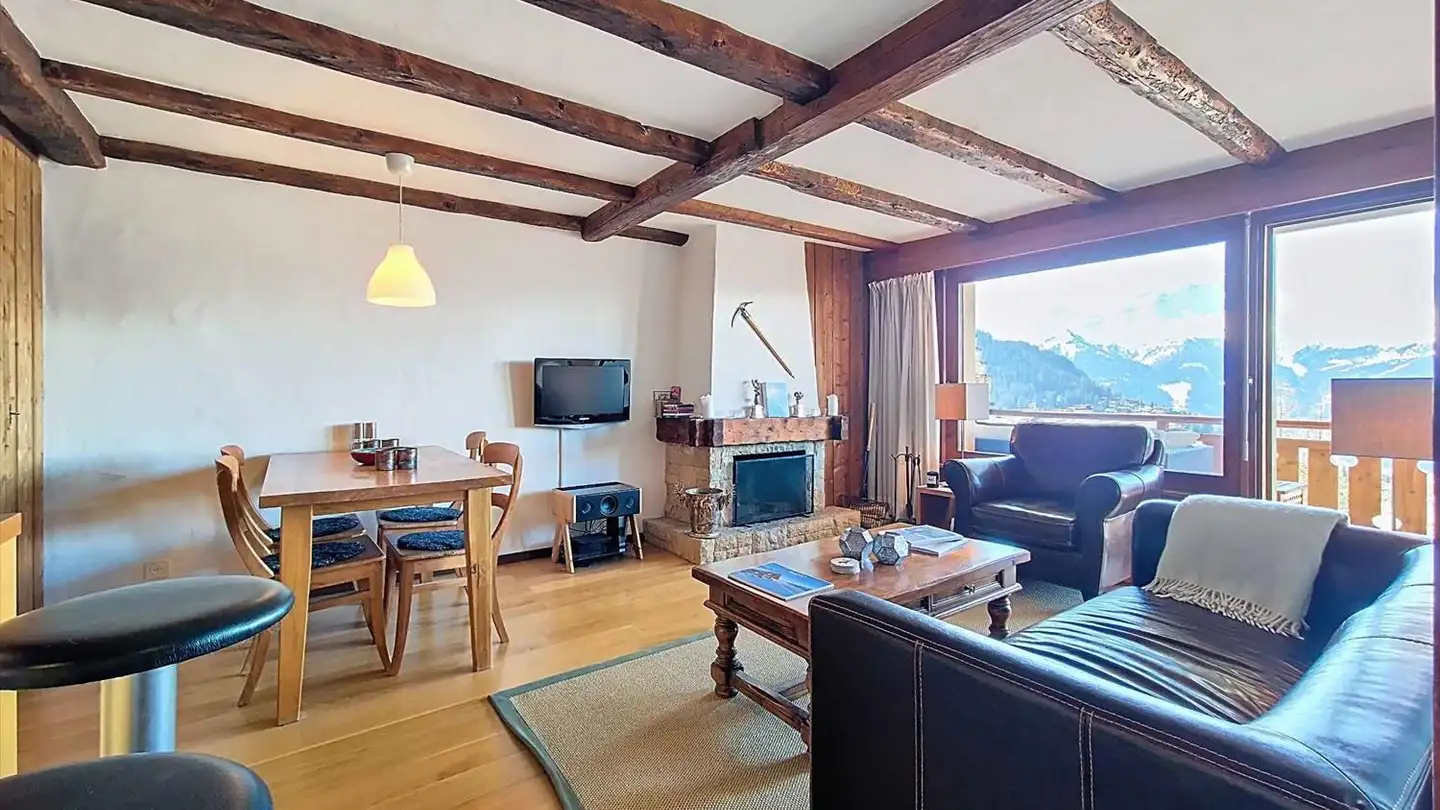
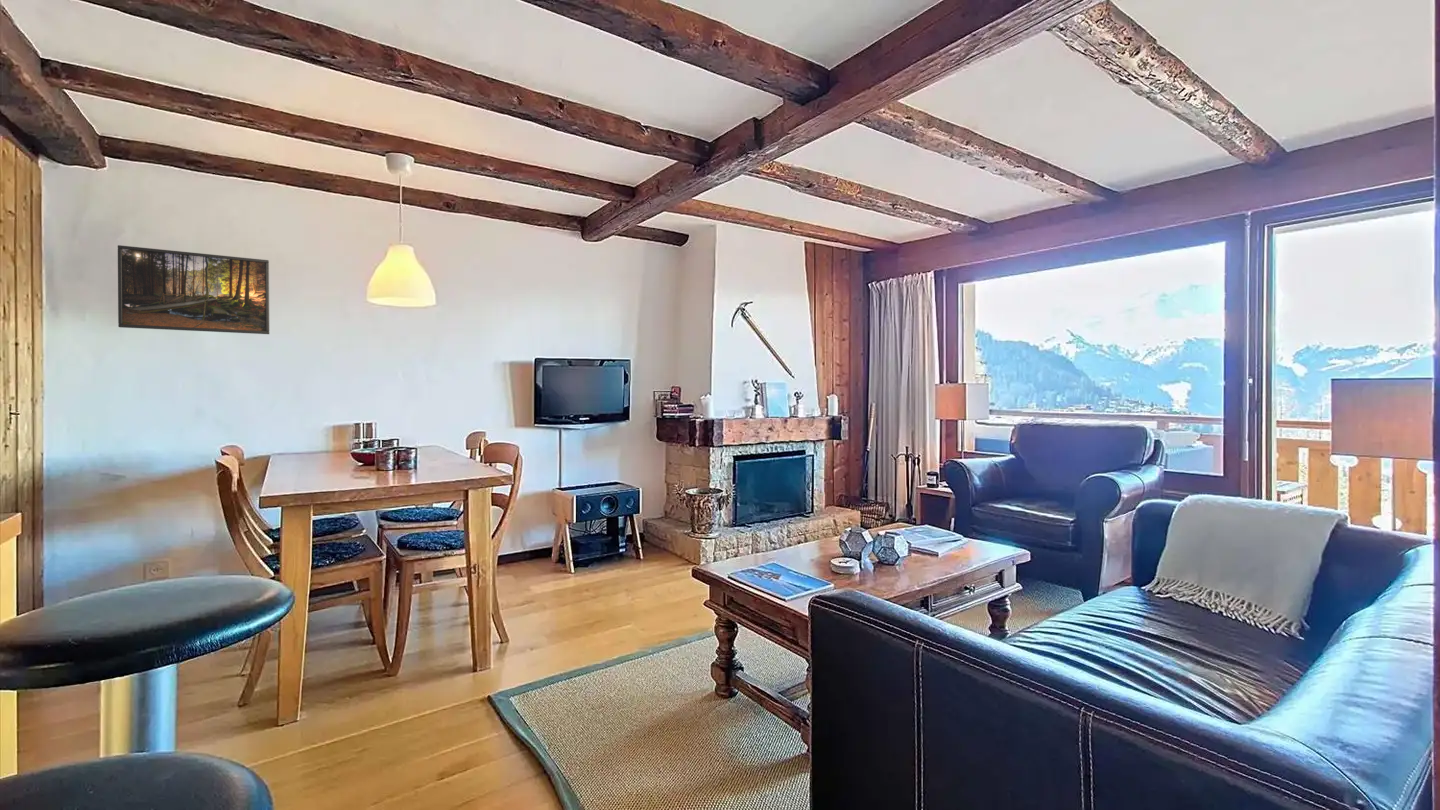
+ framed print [117,244,270,335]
